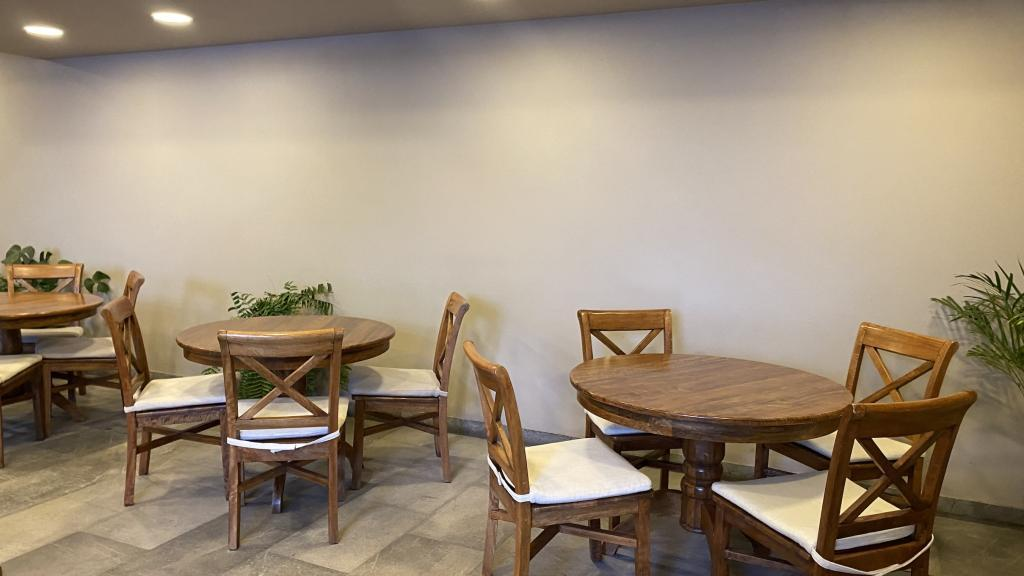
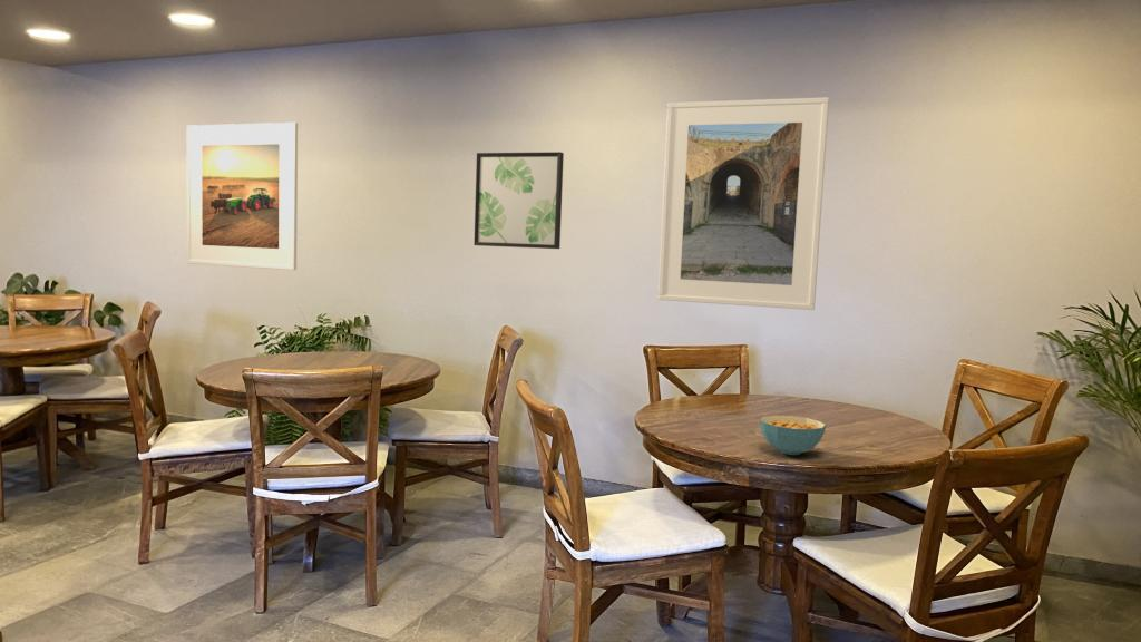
+ wall art [474,150,565,250]
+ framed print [186,121,299,271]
+ cereal bowl [759,415,827,456]
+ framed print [656,96,830,311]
